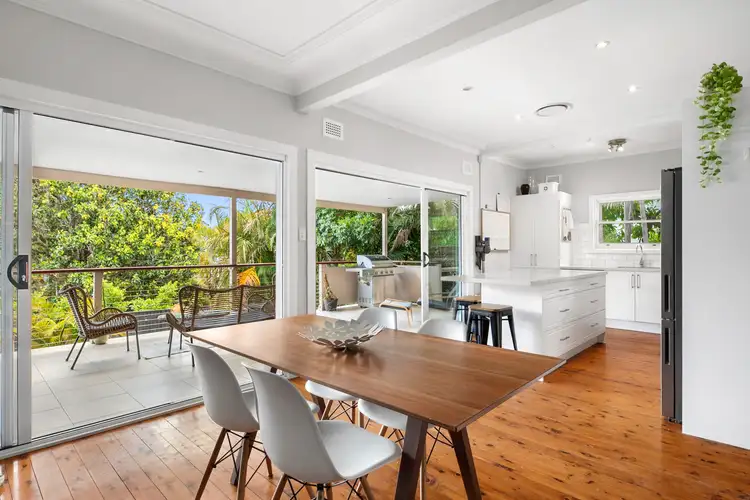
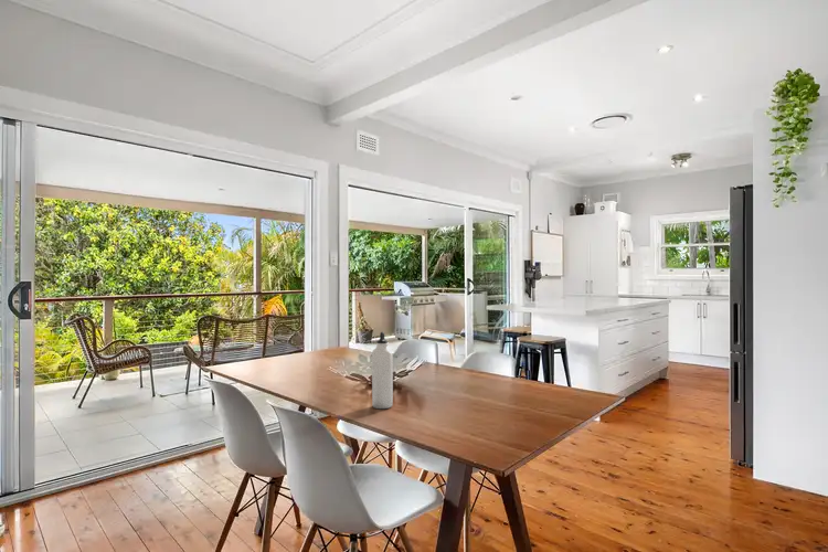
+ water bottle [371,331,394,410]
